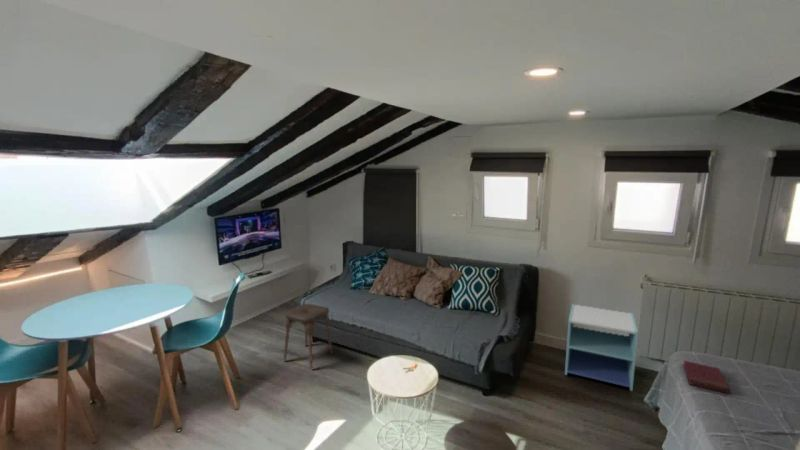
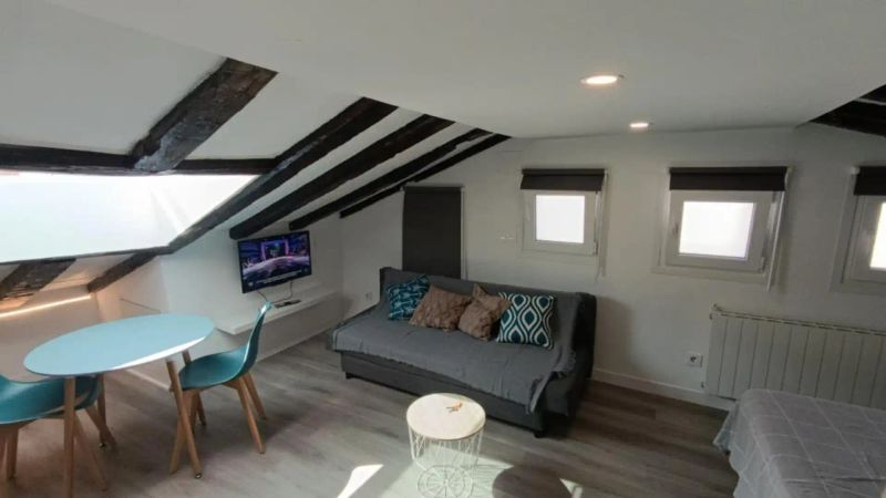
- book [682,360,730,394]
- stool [283,303,334,369]
- nightstand [564,303,639,392]
